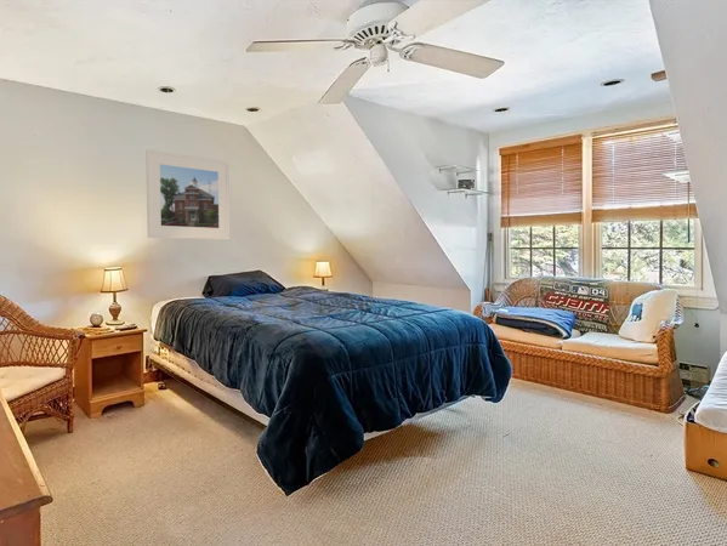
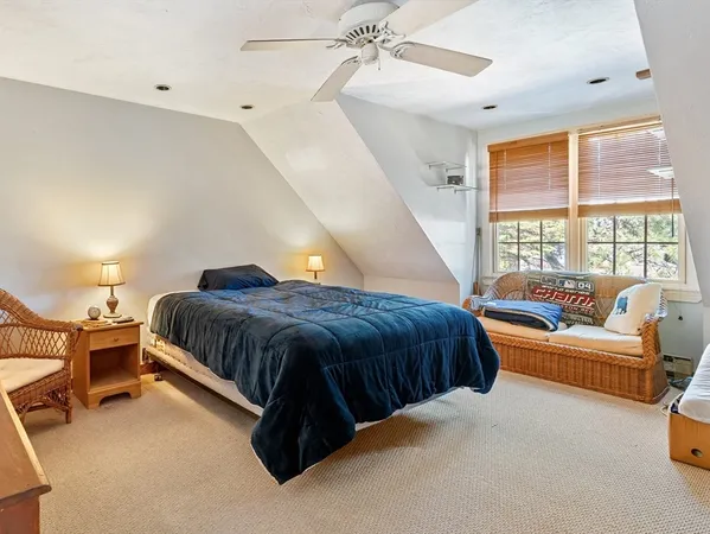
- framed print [144,149,231,241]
